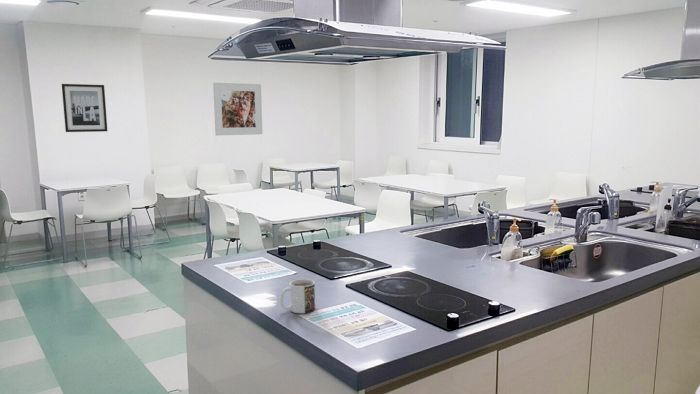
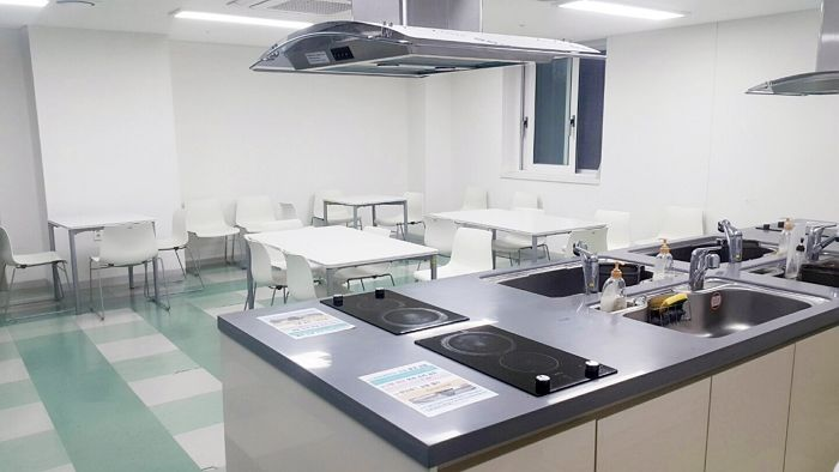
- wall art [61,83,108,133]
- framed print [212,82,263,136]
- mug [279,278,316,314]
